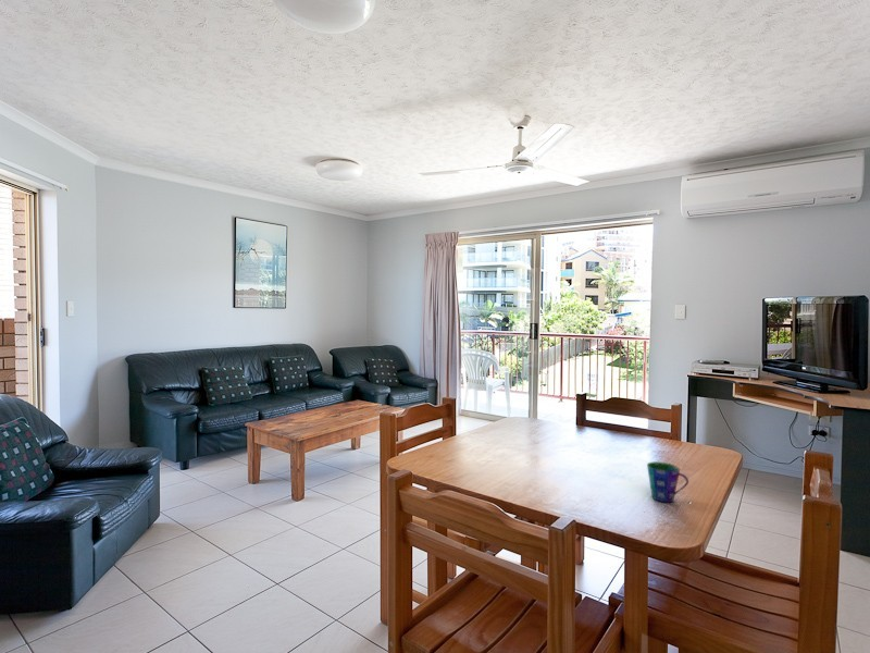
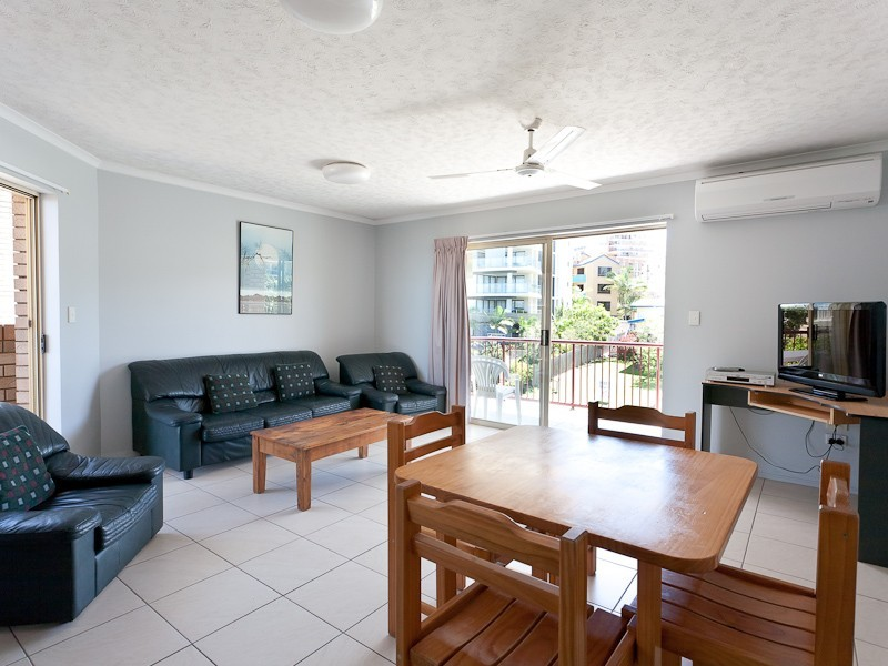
- cup [646,460,689,503]
